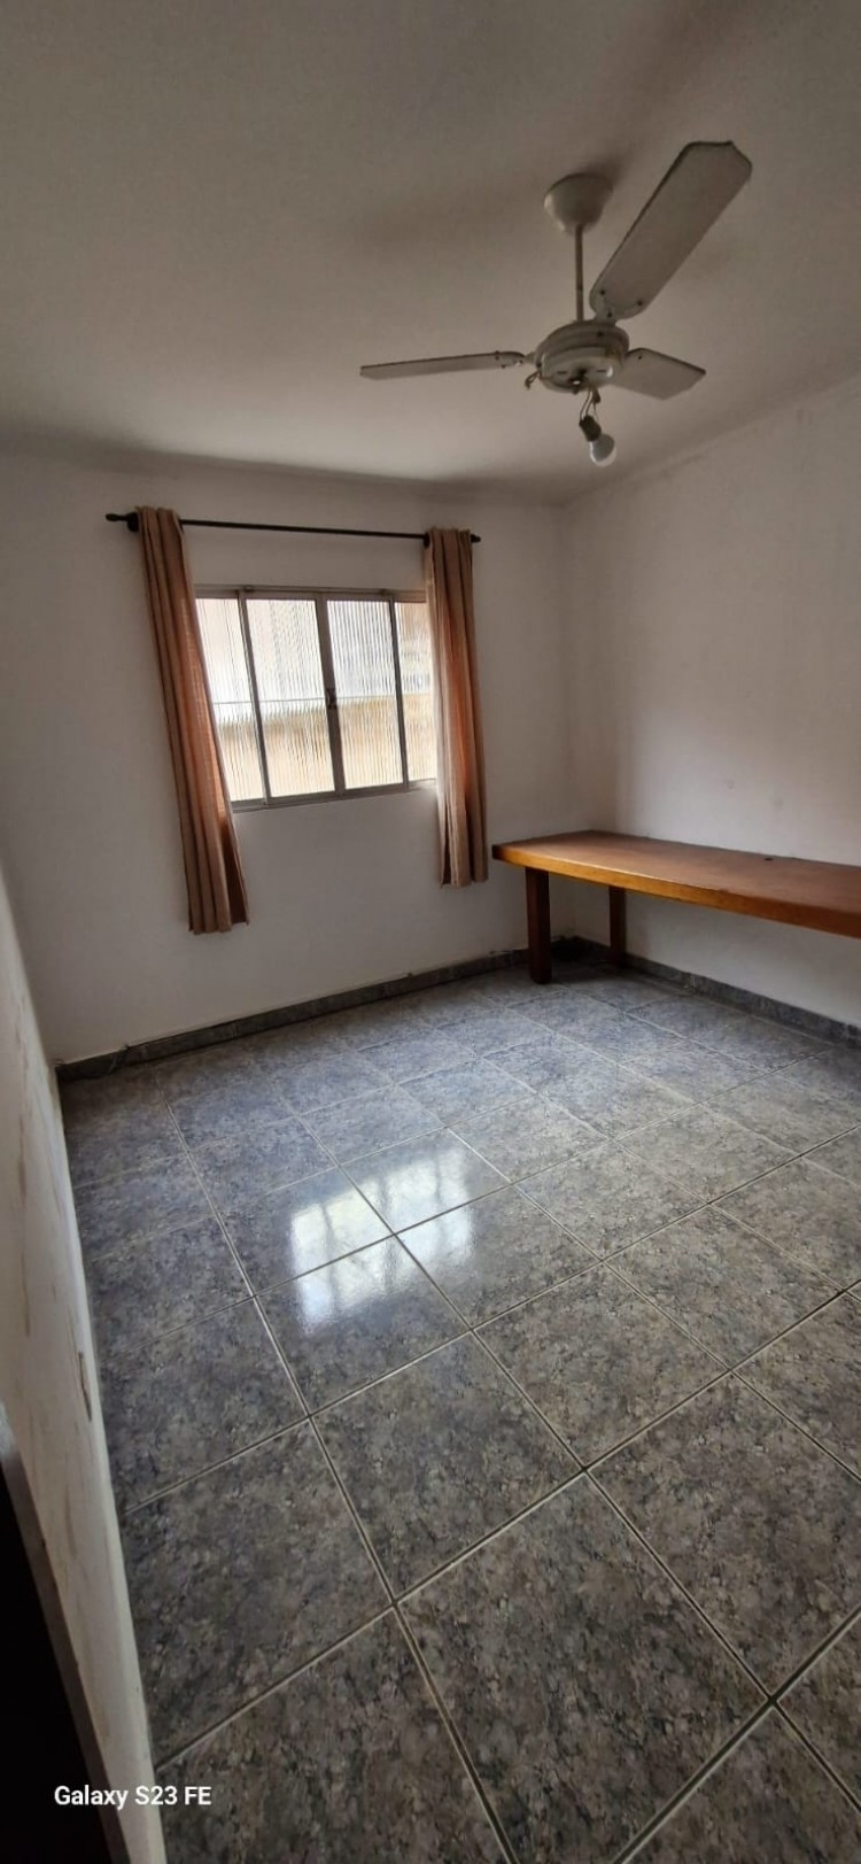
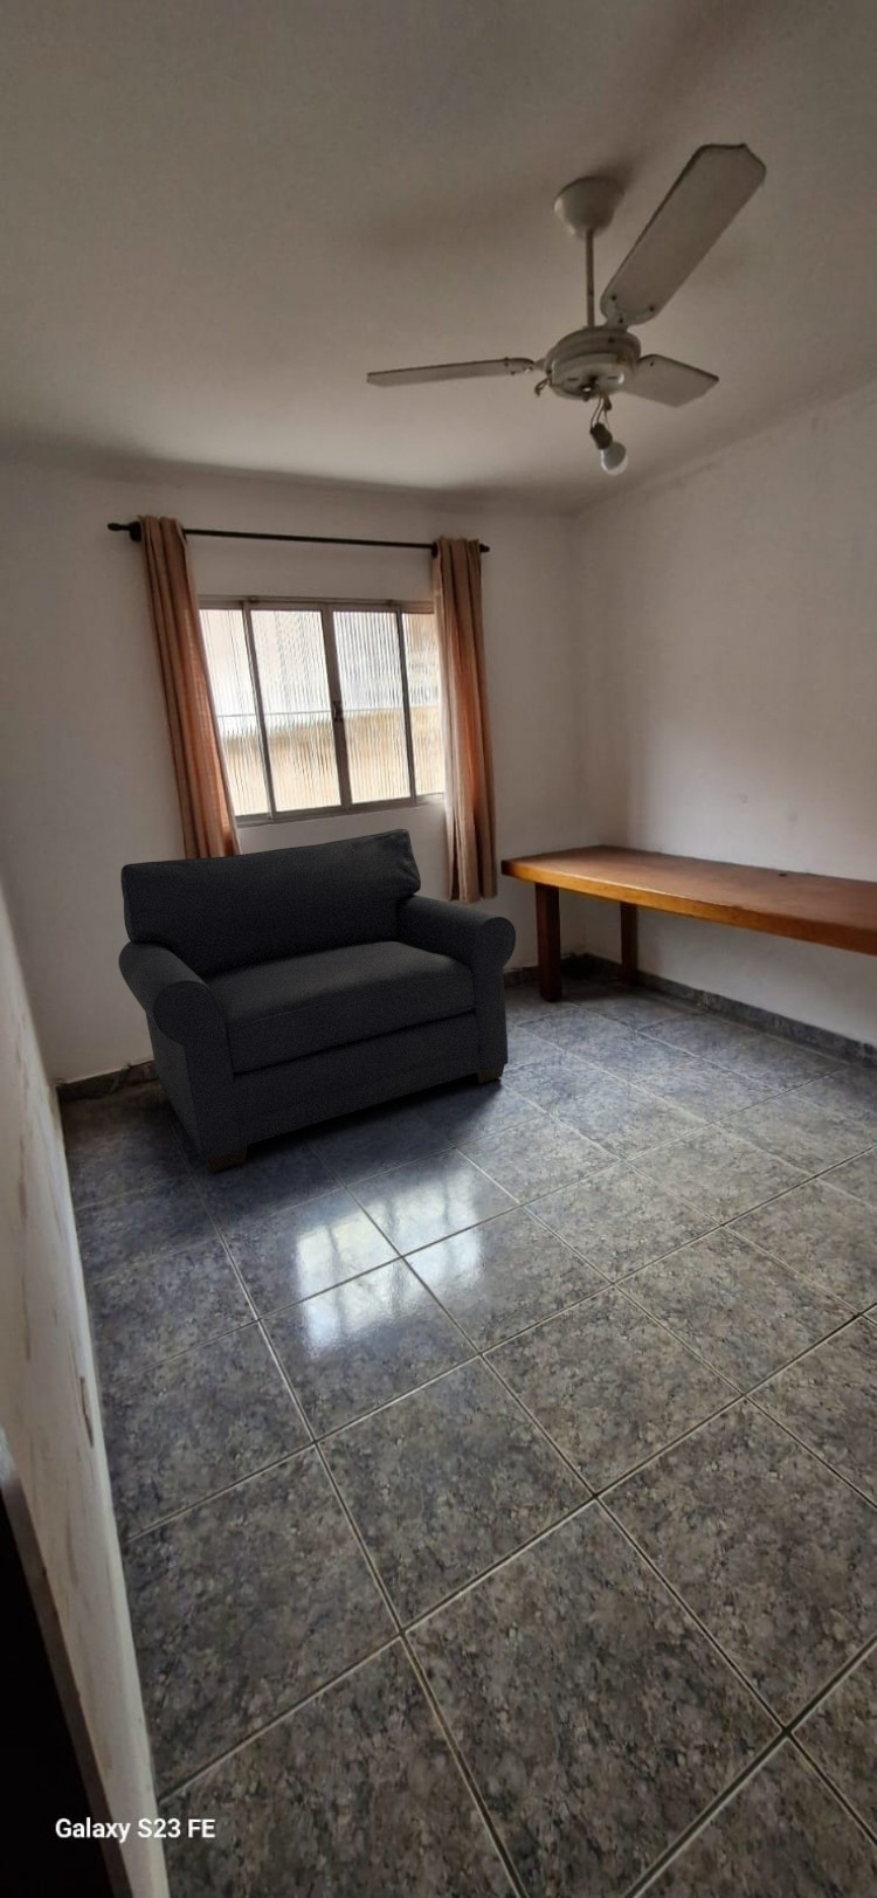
+ sofa [117,828,517,1173]
